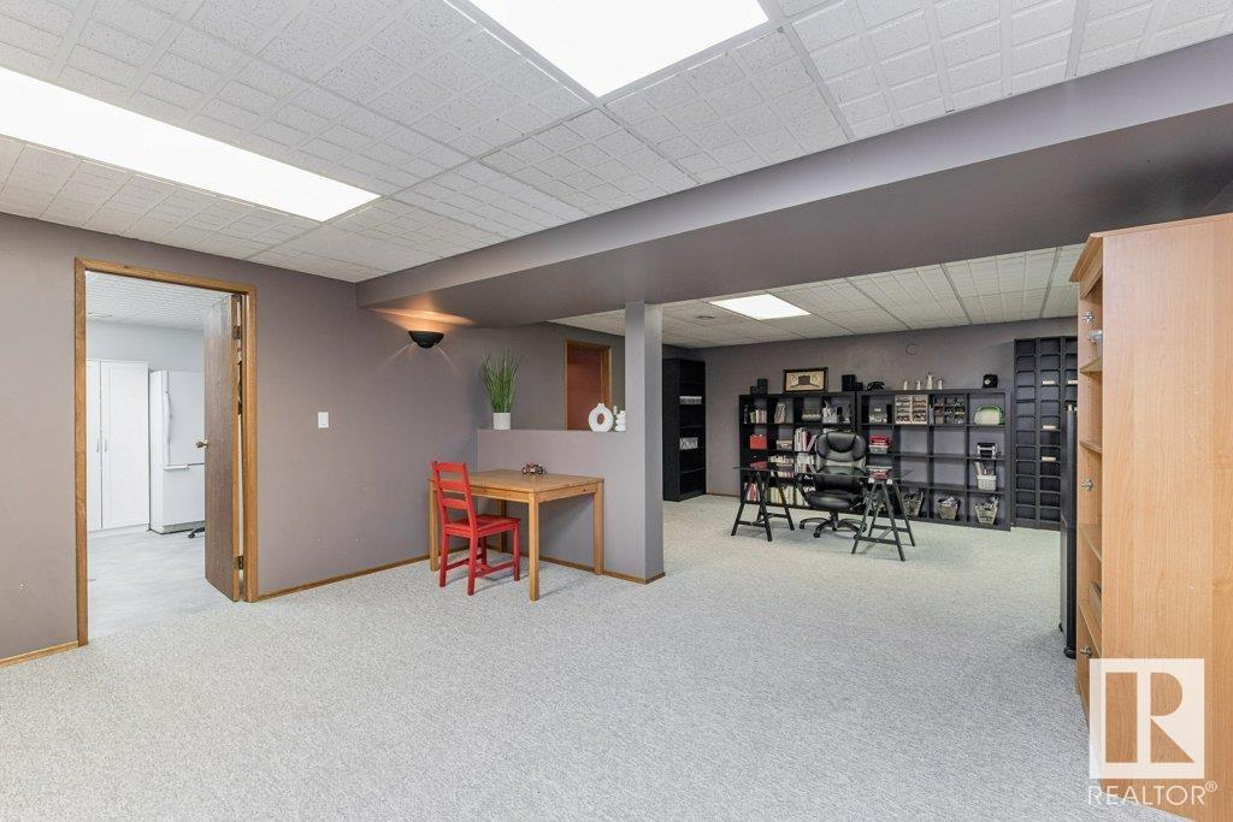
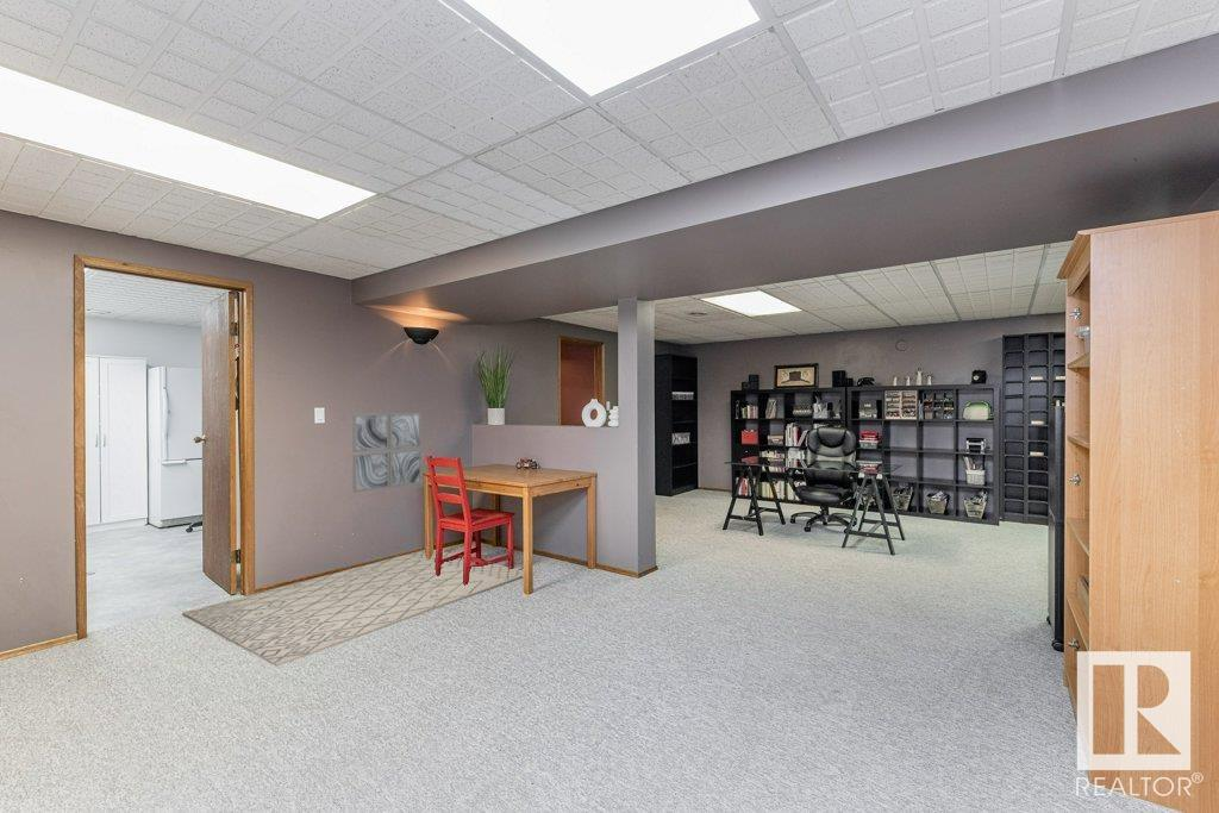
+ rug [181,549,524,668]
+ wall art [351,412,423,494]
